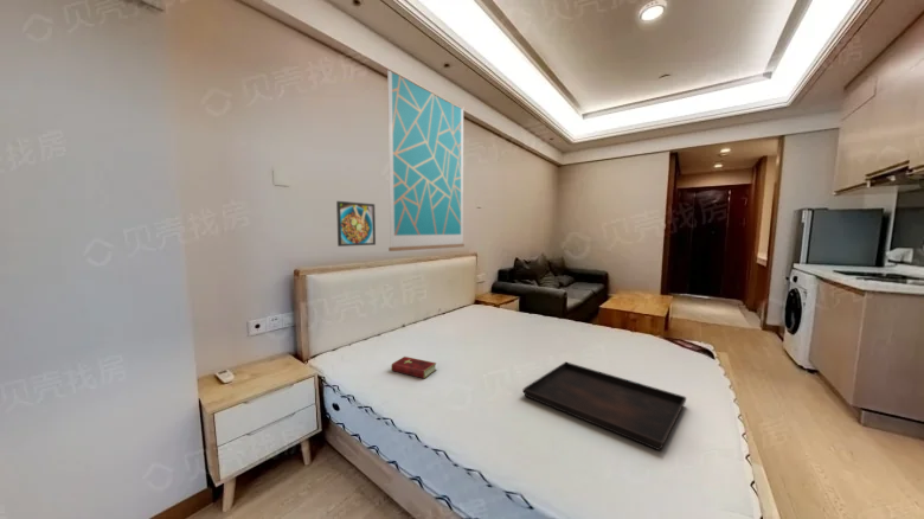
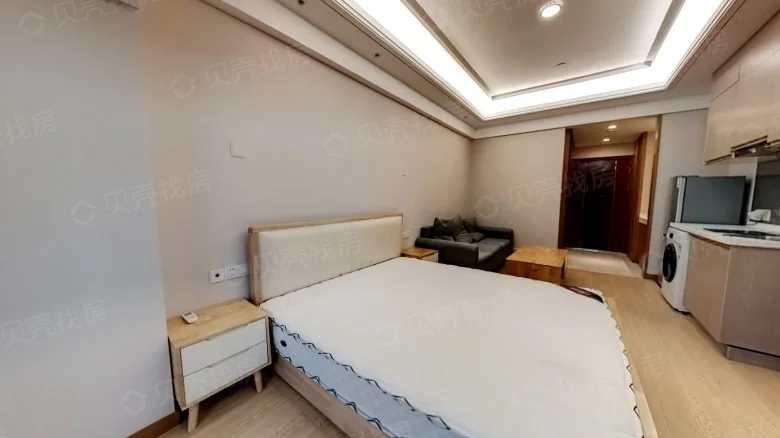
- wall art [386,69,466,252]
- hardcover book [390,355,437,379]
- serving tray [521,361,687,451]
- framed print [335,200,377,248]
